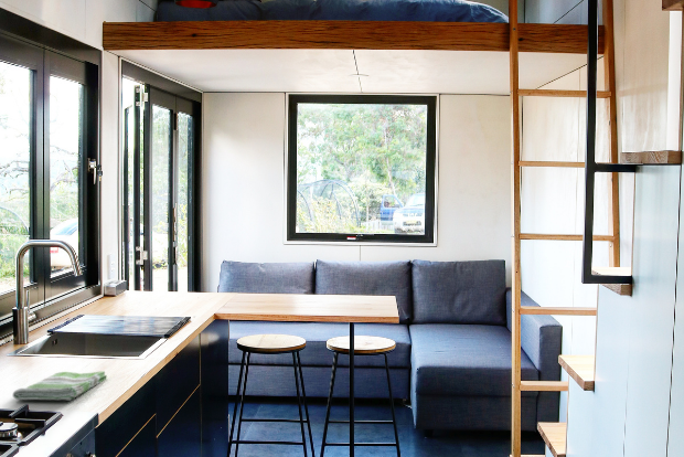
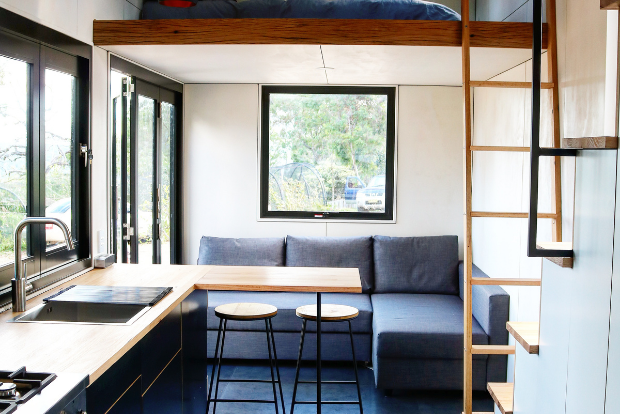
- dish towel [12,370,108,401]
